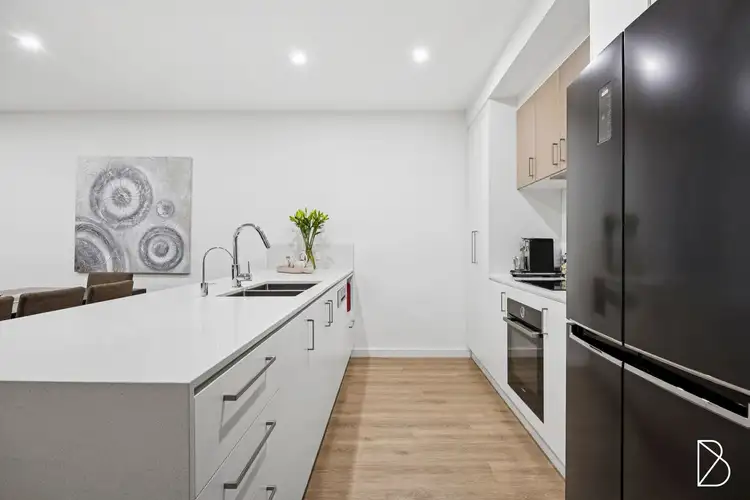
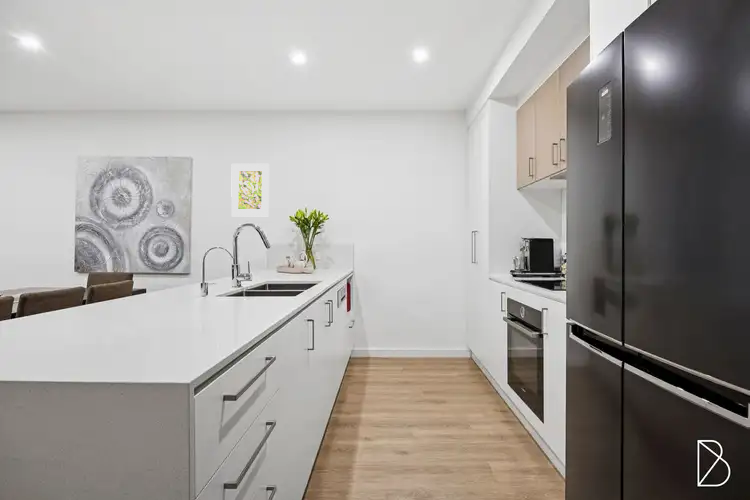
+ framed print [230,163,270,217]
